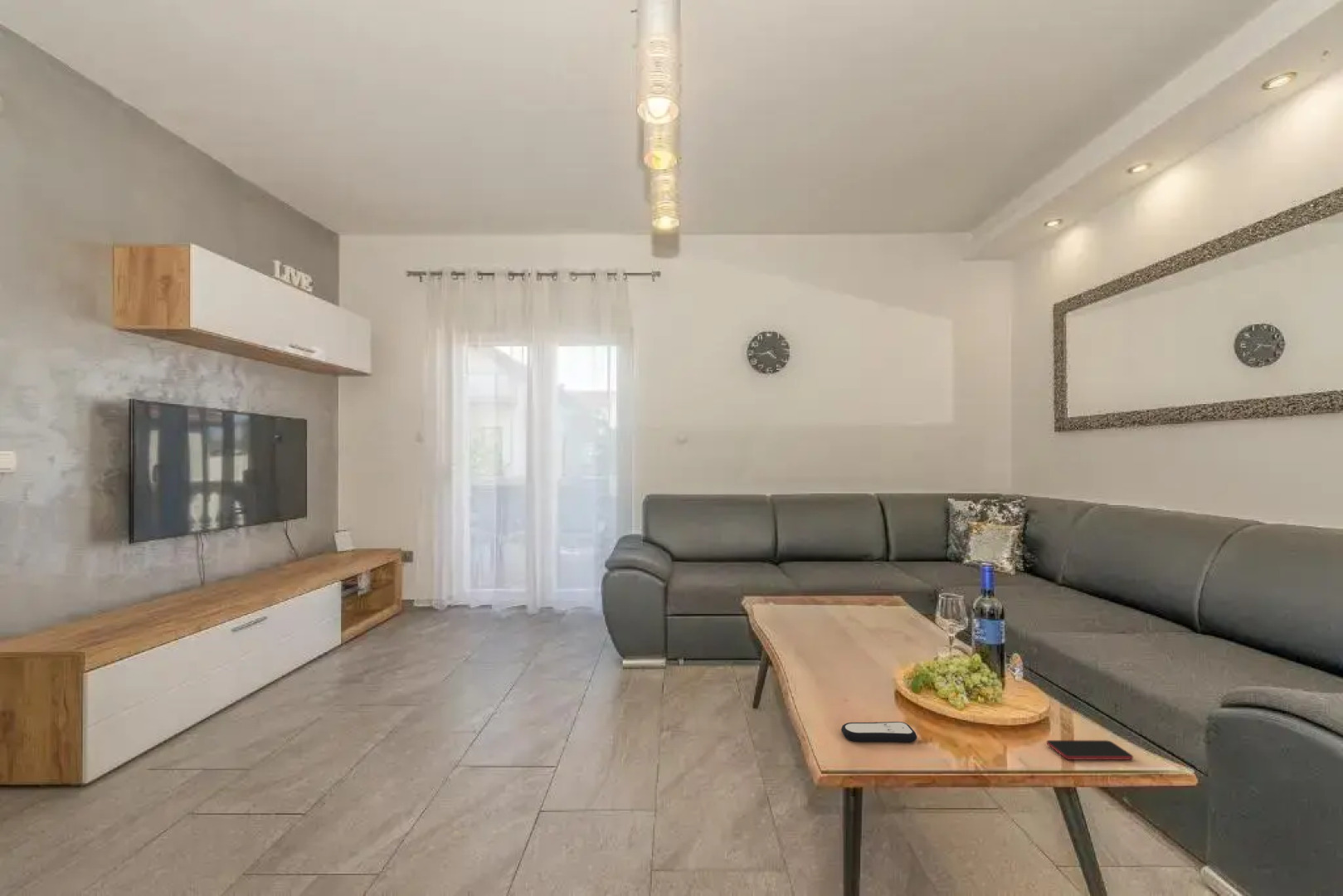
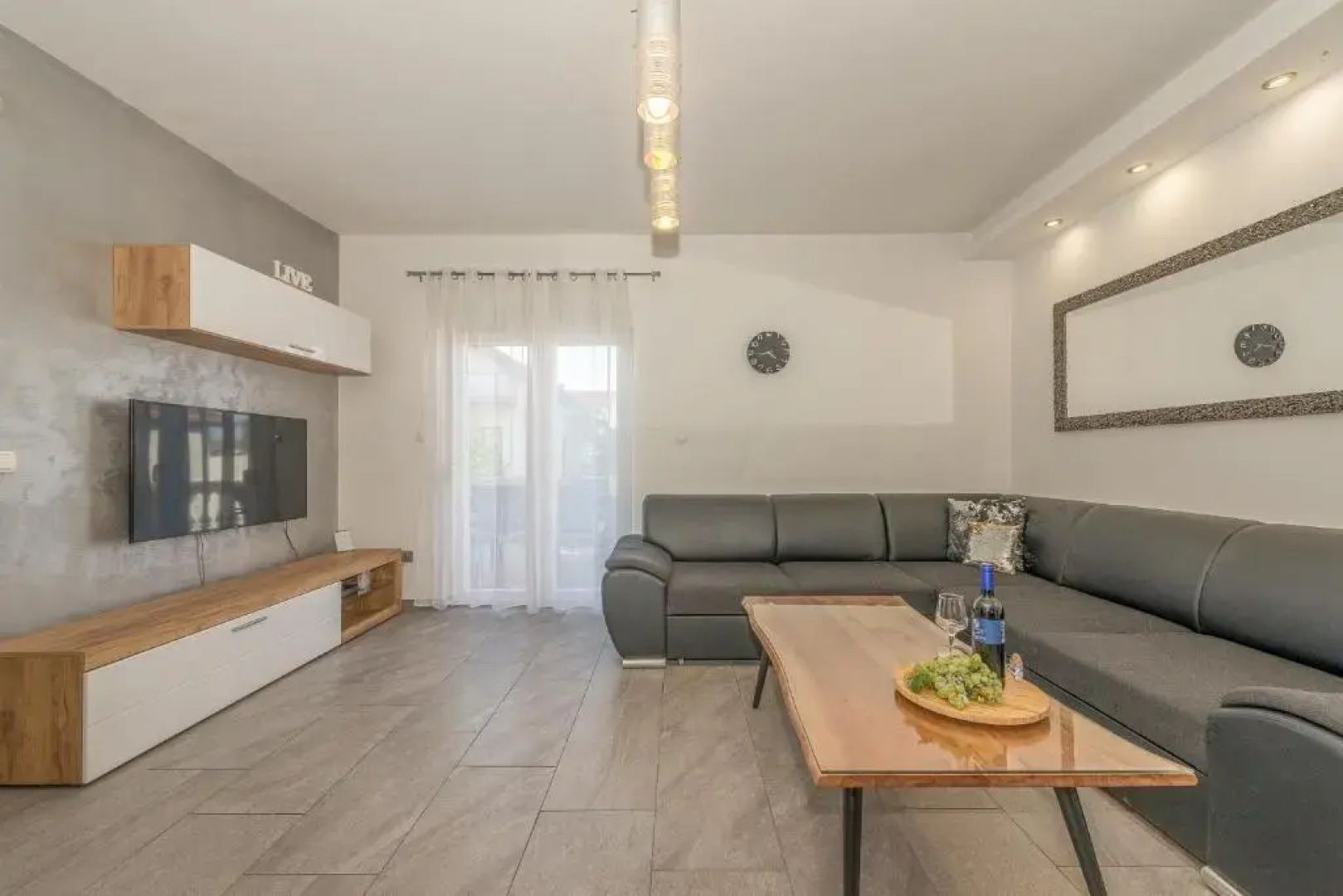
- smartphone [1045,739,1134,761]
- remote control [840,721,917,743]
